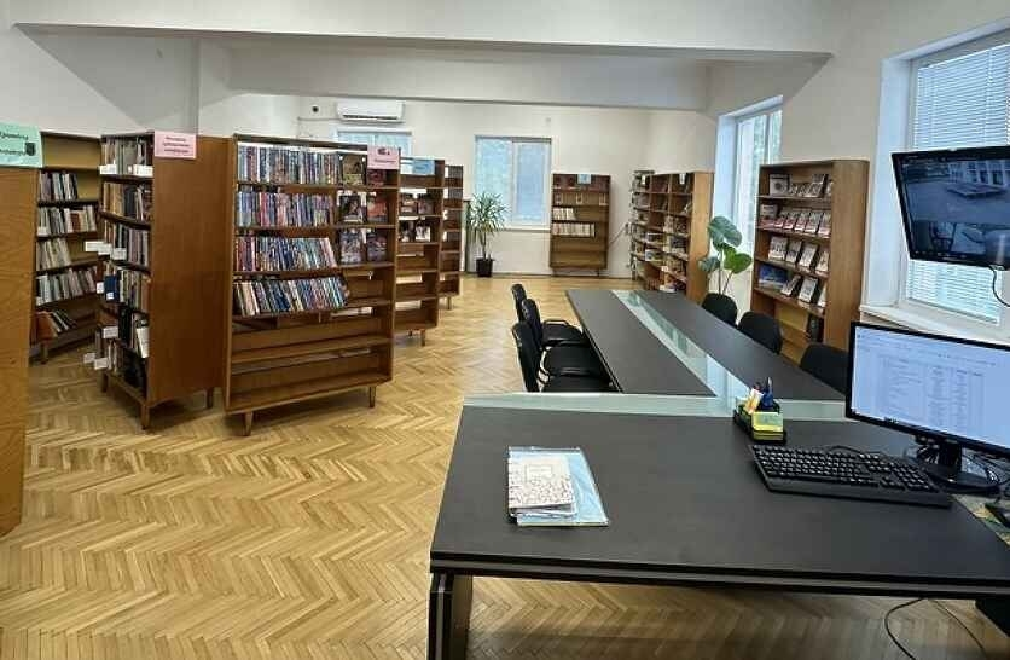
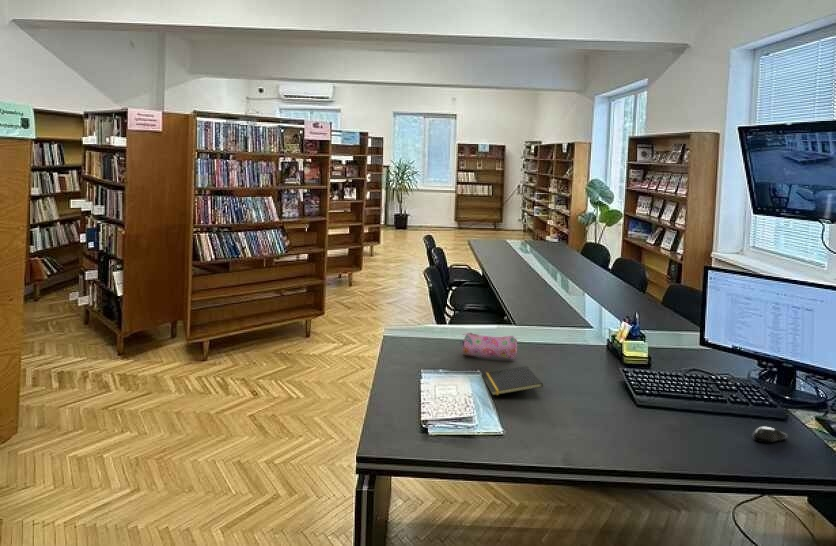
+ notepad [481,365,544,396]
+ computer mouse [751,425,789,443]
+ pencil case [459,331,518,360]
